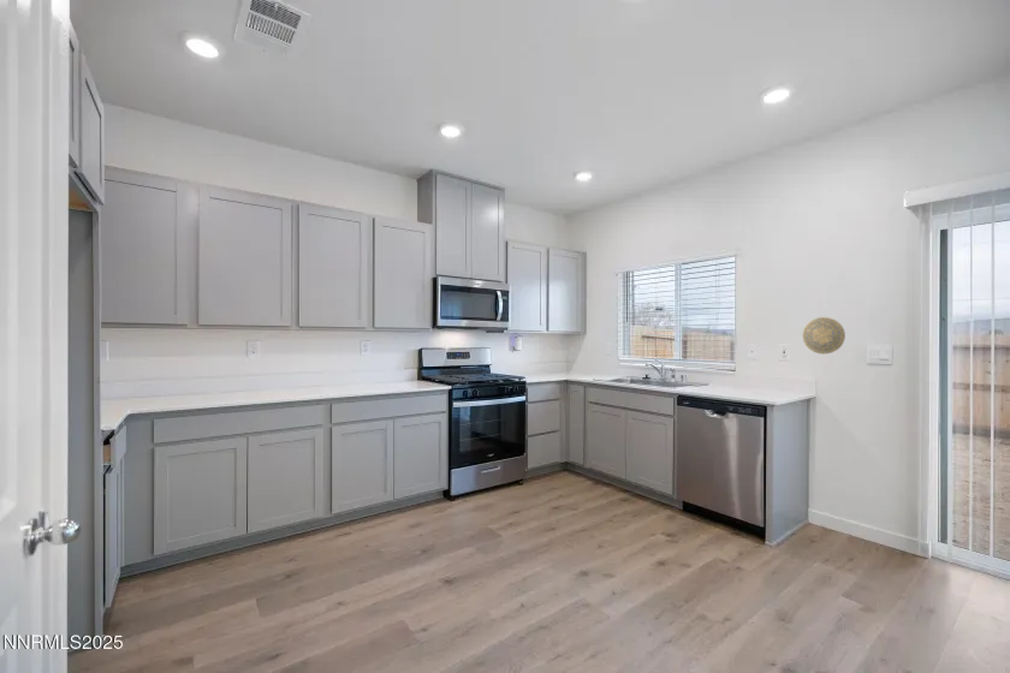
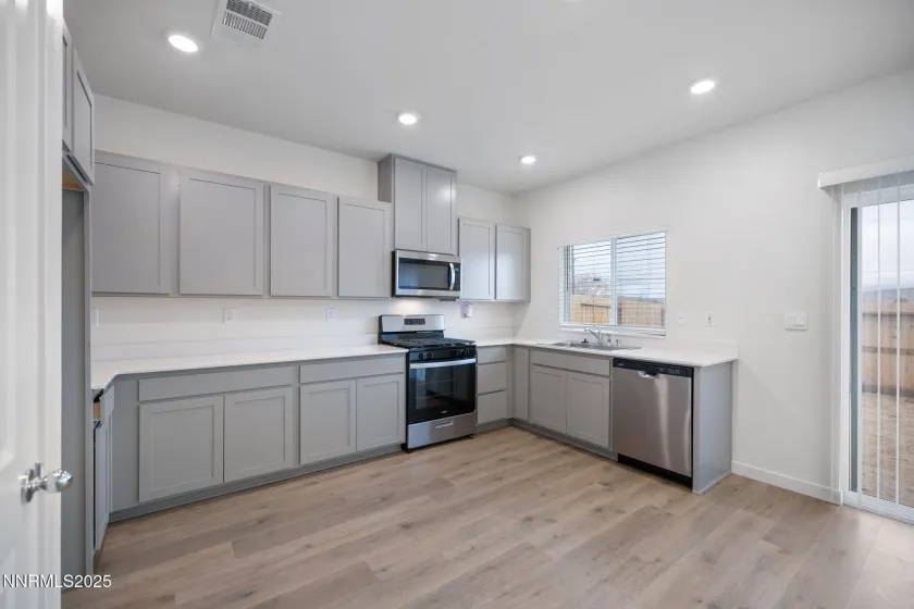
- decorative plate [802,316,846,356]
